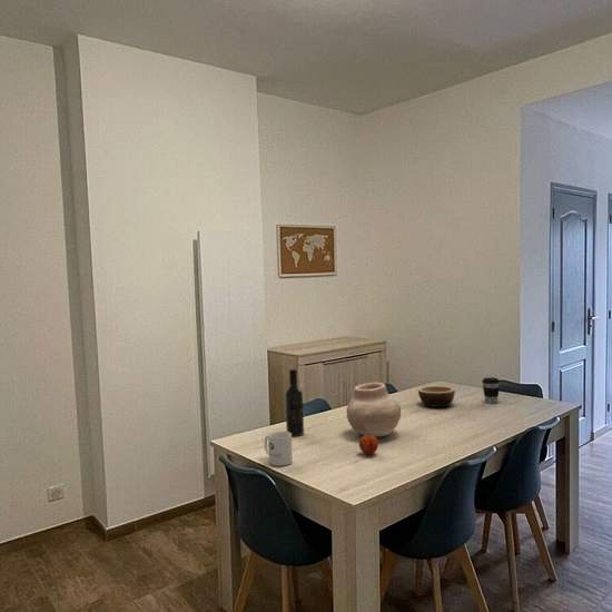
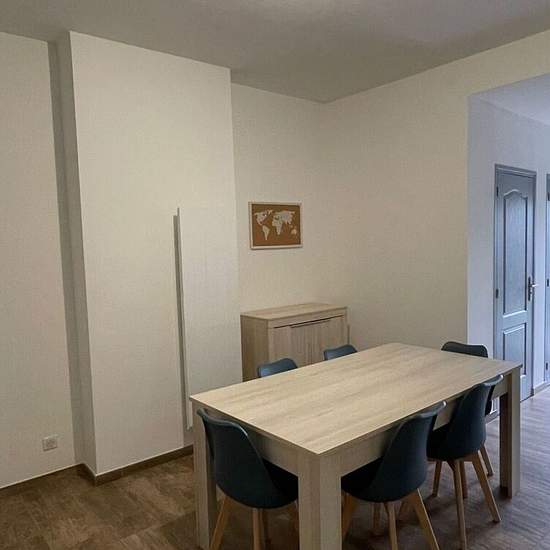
- mug [264,431,294,467]
- bowl [417,385,456,408]
- apple [358,435,379,456]
- vase [346,382,402,437]
- wine bottle [284,368,305,437]
- coffee cup [481,376,501,405]
